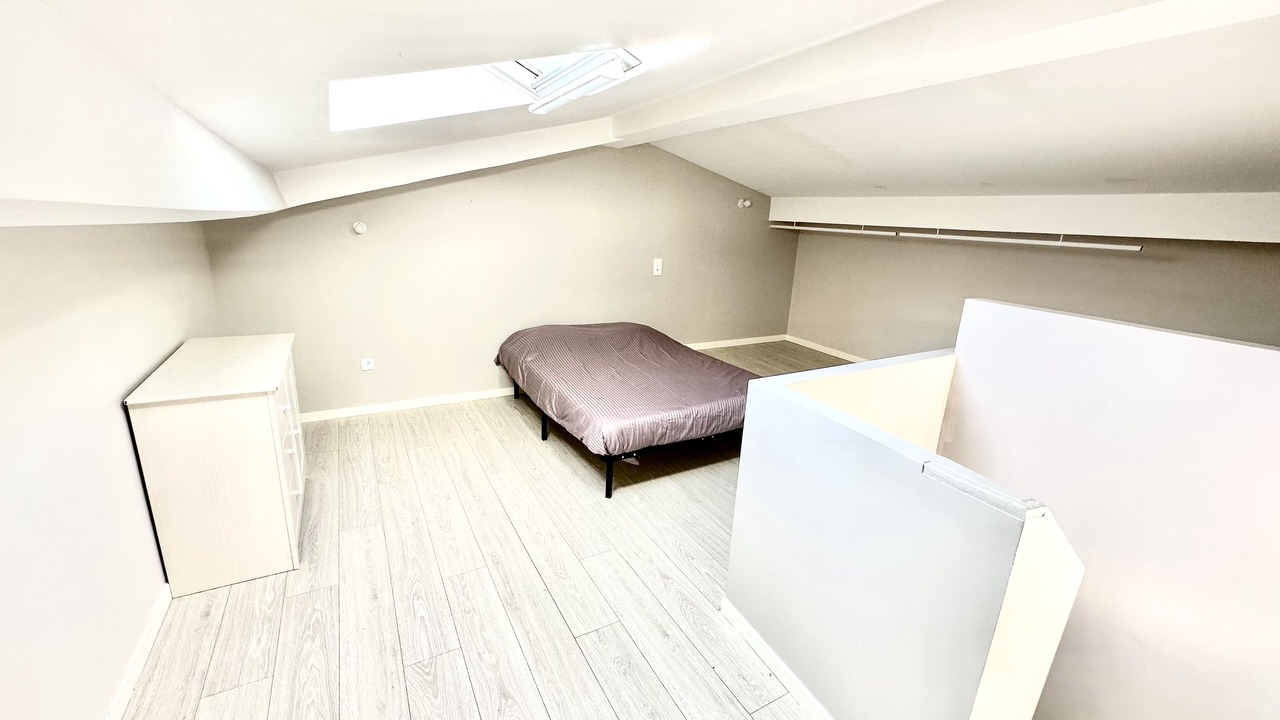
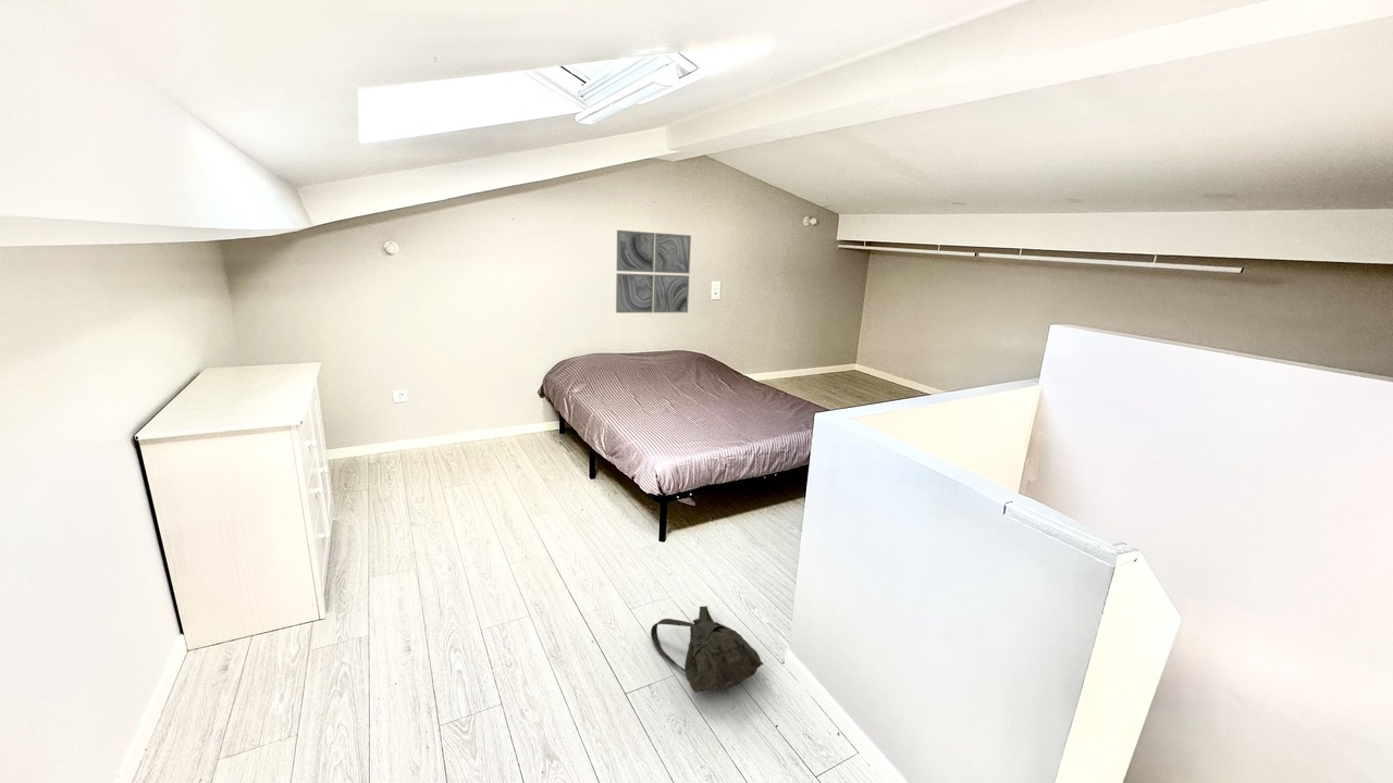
+ backpack [650,605,764,694]
+ wall art [615,229,692,314]
